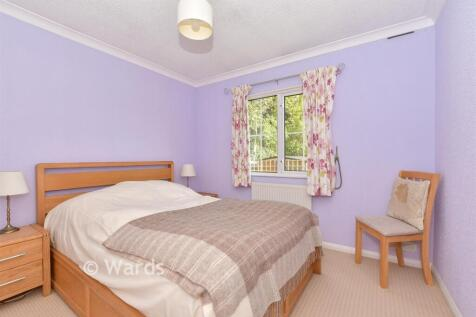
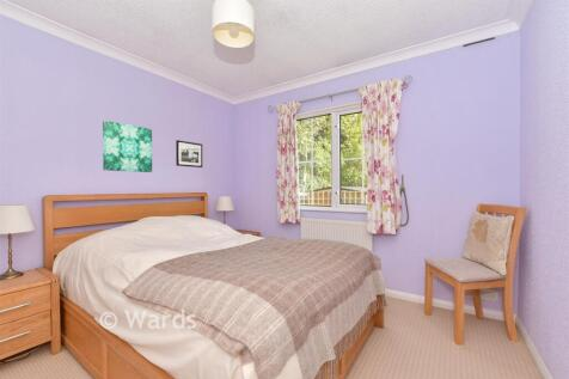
+ wall art [102,120,153,173]
+ picture frame [175,139,203,169]
